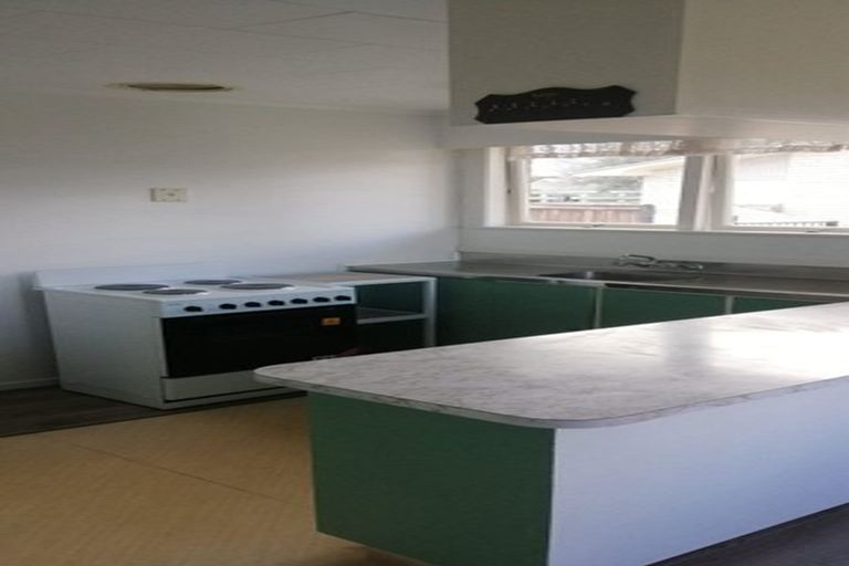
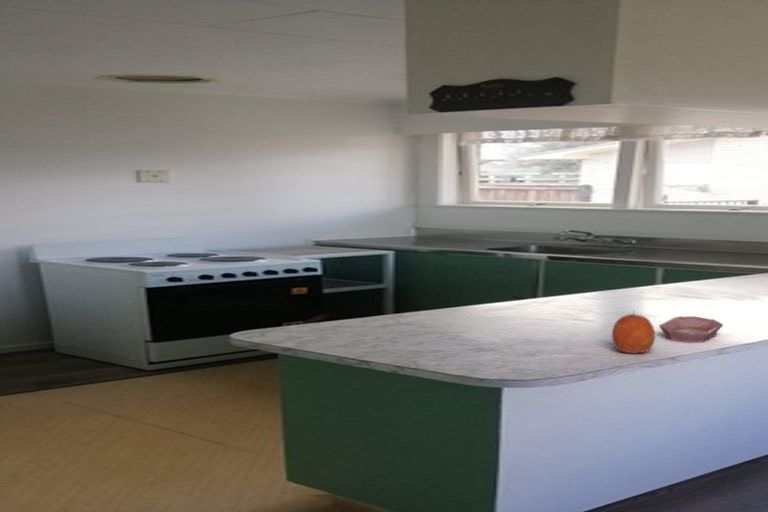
+ apple [611,309,656,354]
+ bowl [658,315,724,344]
